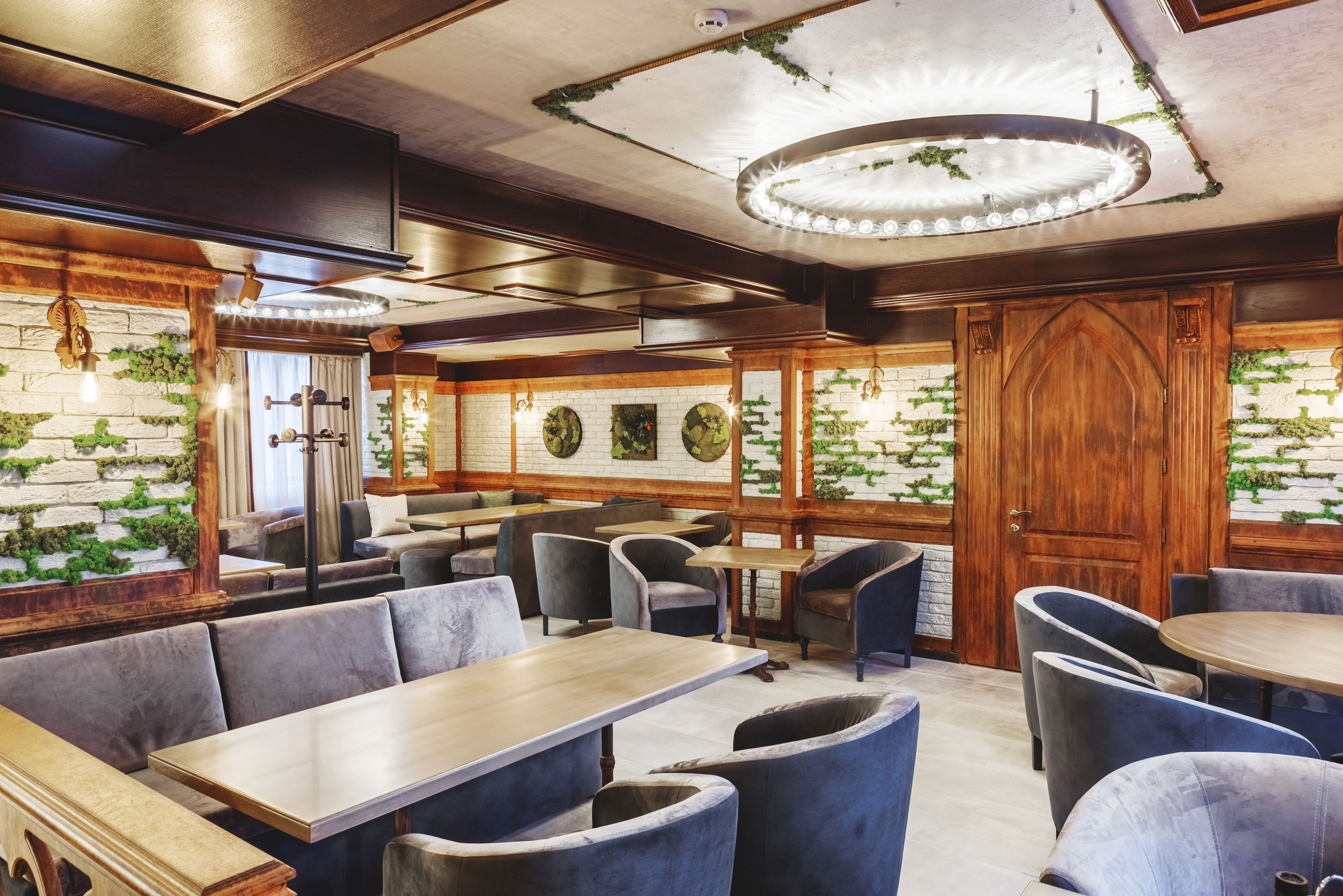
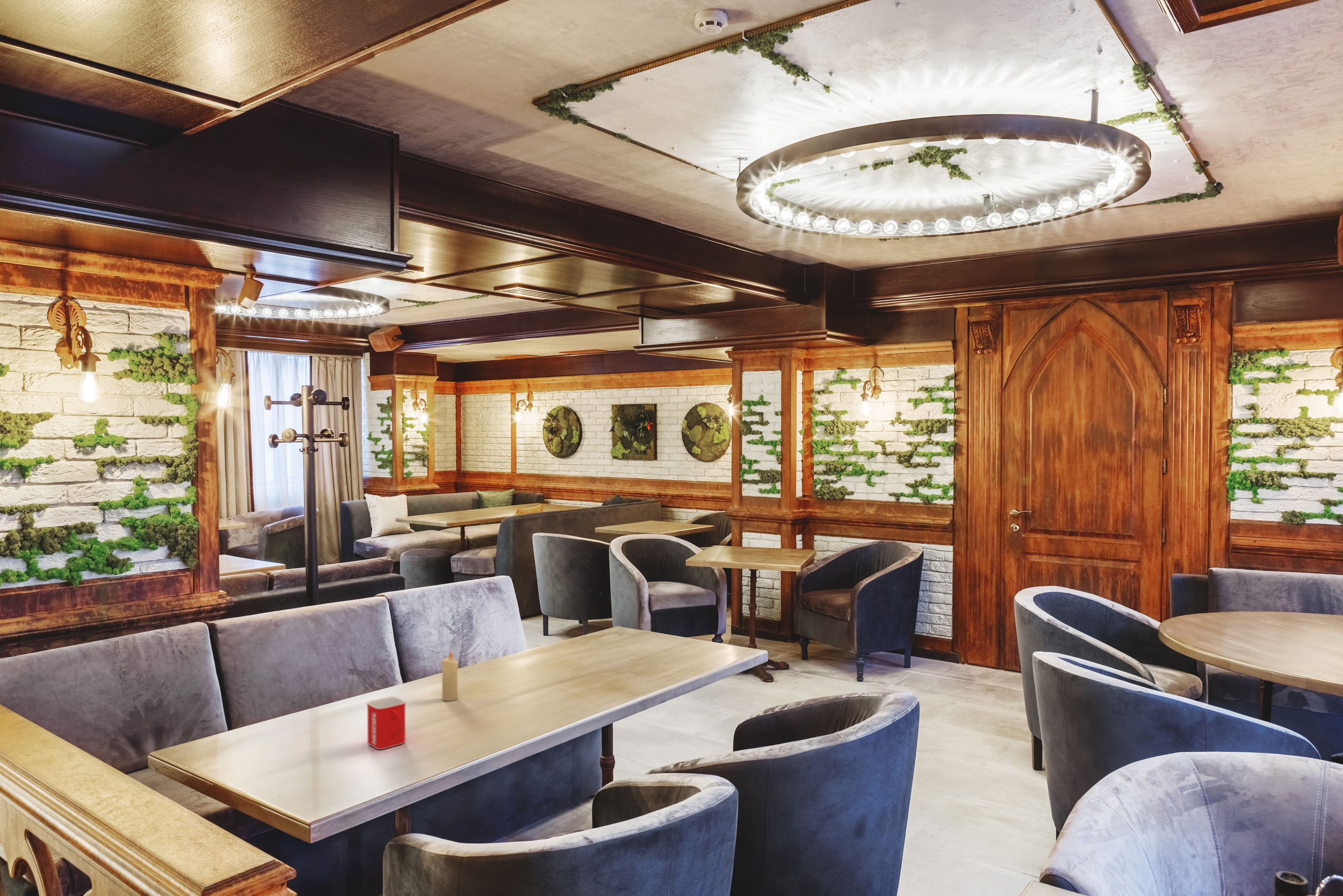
+ mug [366,696,407,750]
+ candle [441,650,459,701]
